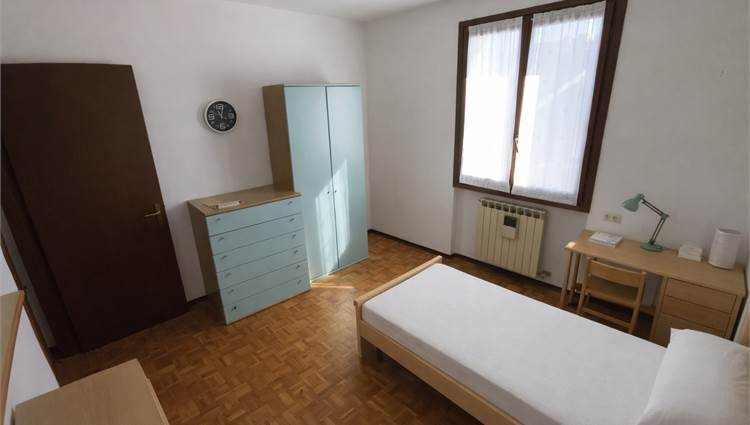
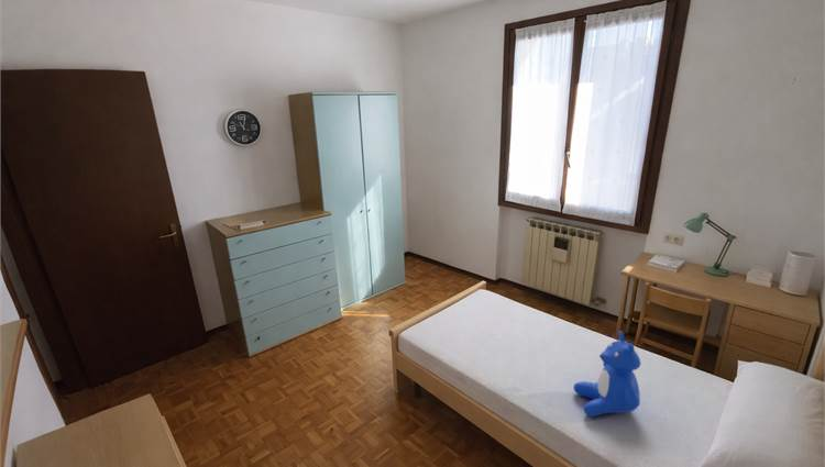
+ teddy bear [573,330,641,418]
